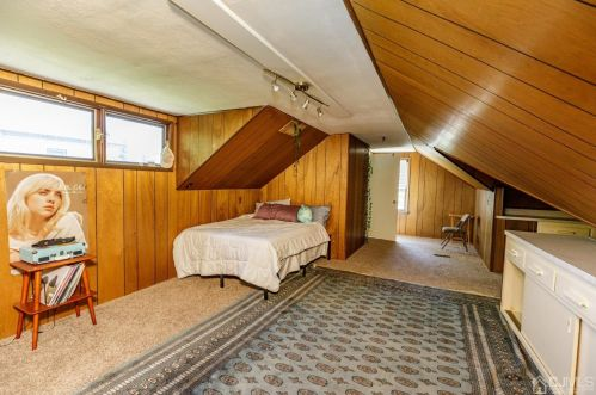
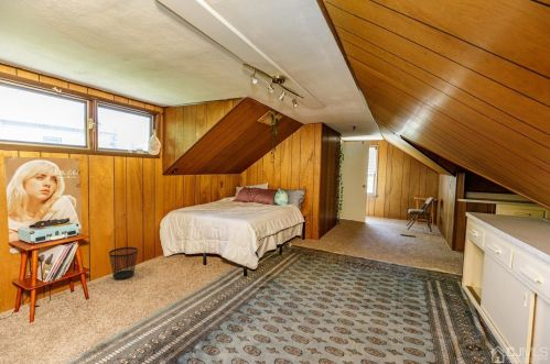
+ wastebasket [108,246,139,280]
